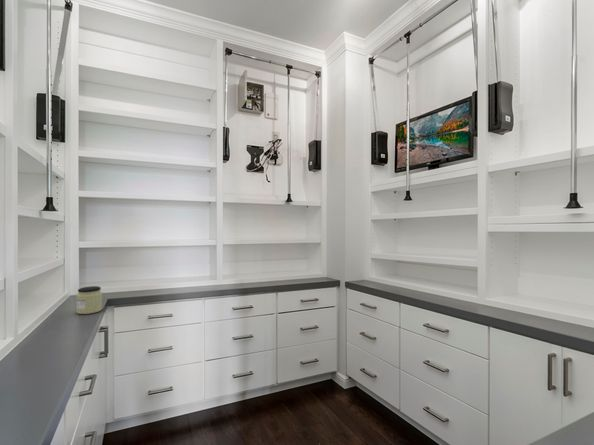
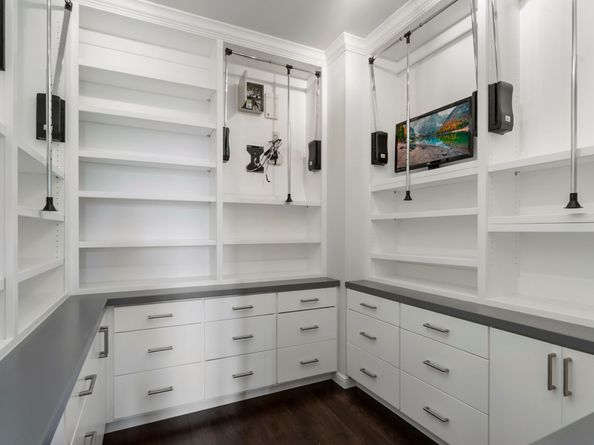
- jar [75,285,103,315]
